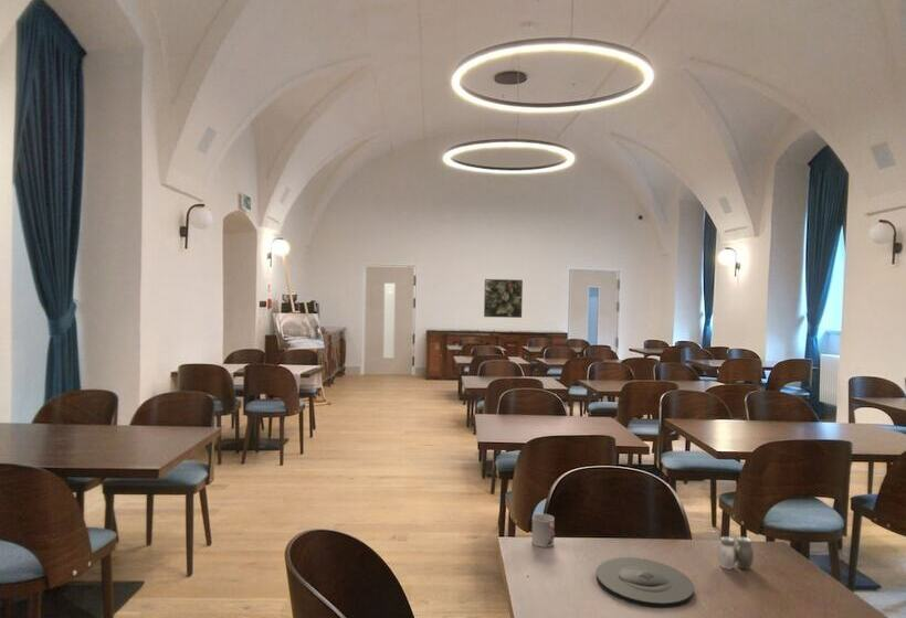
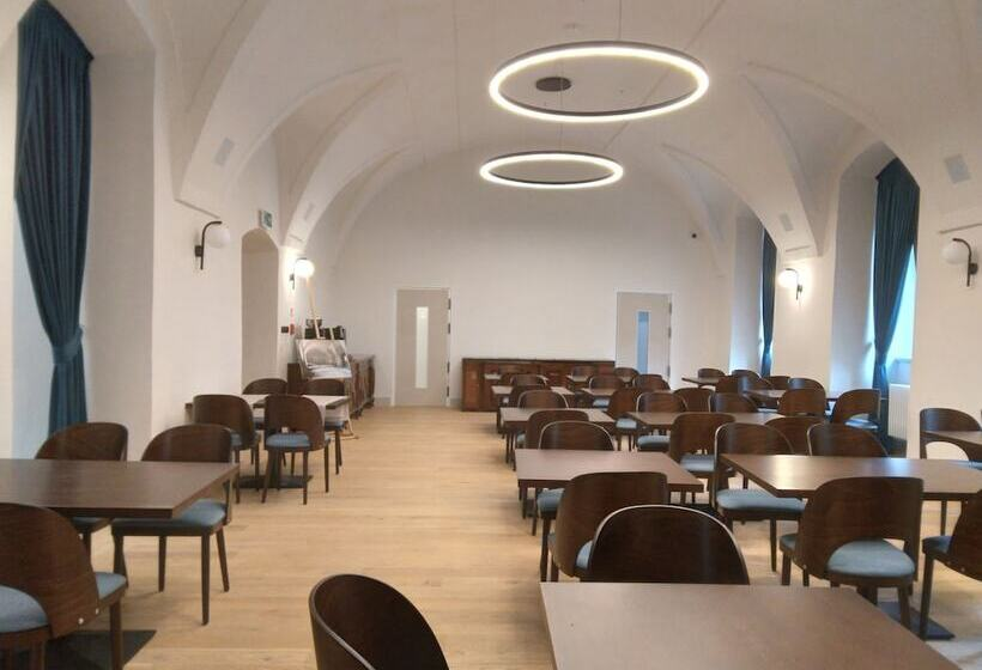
- salt and pepper shaker [717,535,755,571]
- plate [596,556,695,609]
- cup [530,513,556,548]
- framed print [483,278,524,319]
